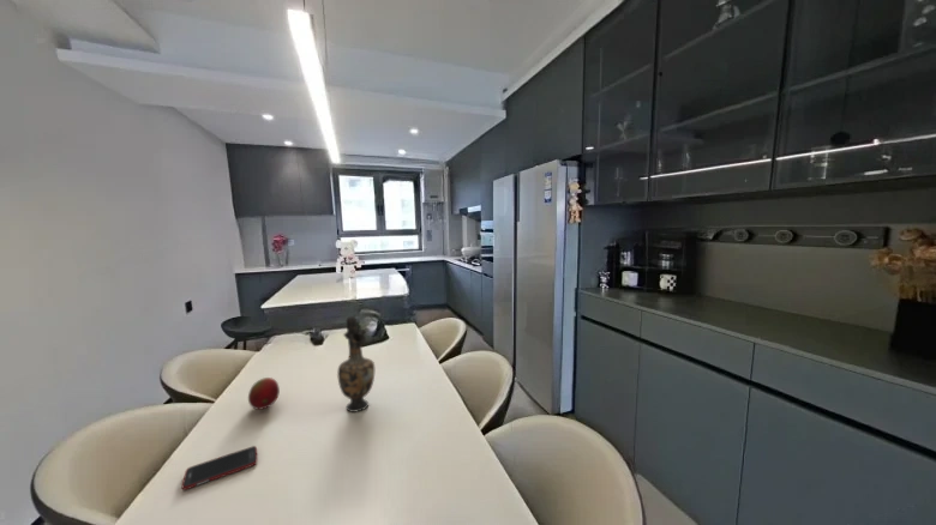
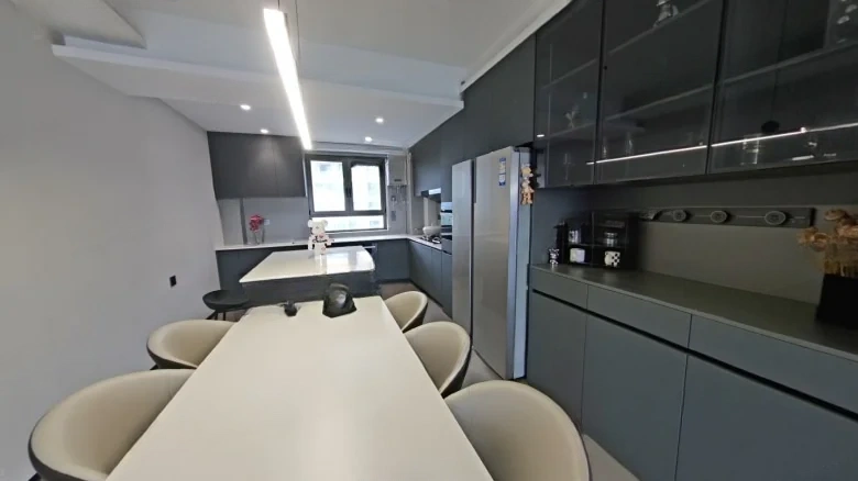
- fruit [247,376,281,411]
- vase [336,315,376,414]
- cell phone [181,445,258,491]
